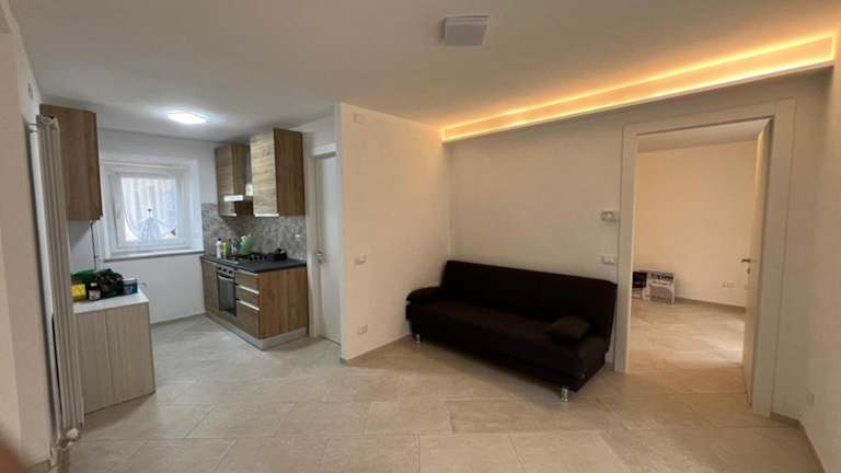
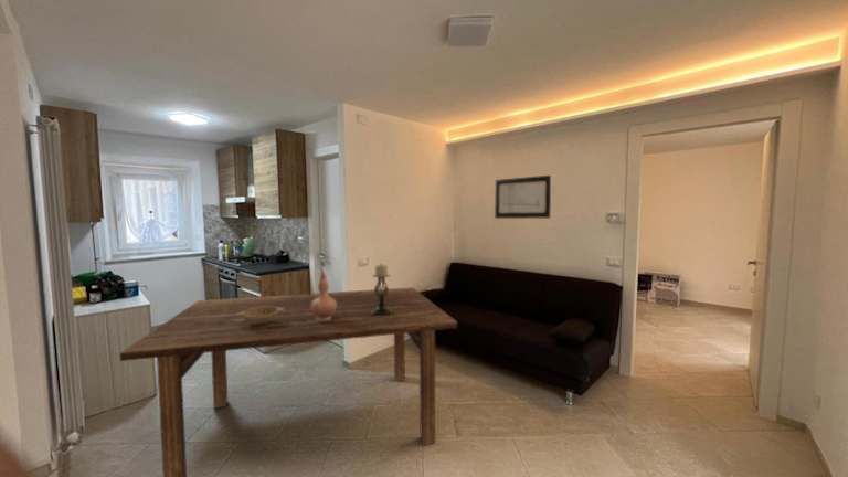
+ candle holder [371,263,392,317]
+ vase [311,269,337,320]
+ wall art [494,174,552,220]
+ decorative bowl [236,306,285,326]
+ dining table [119,286,458,477]
